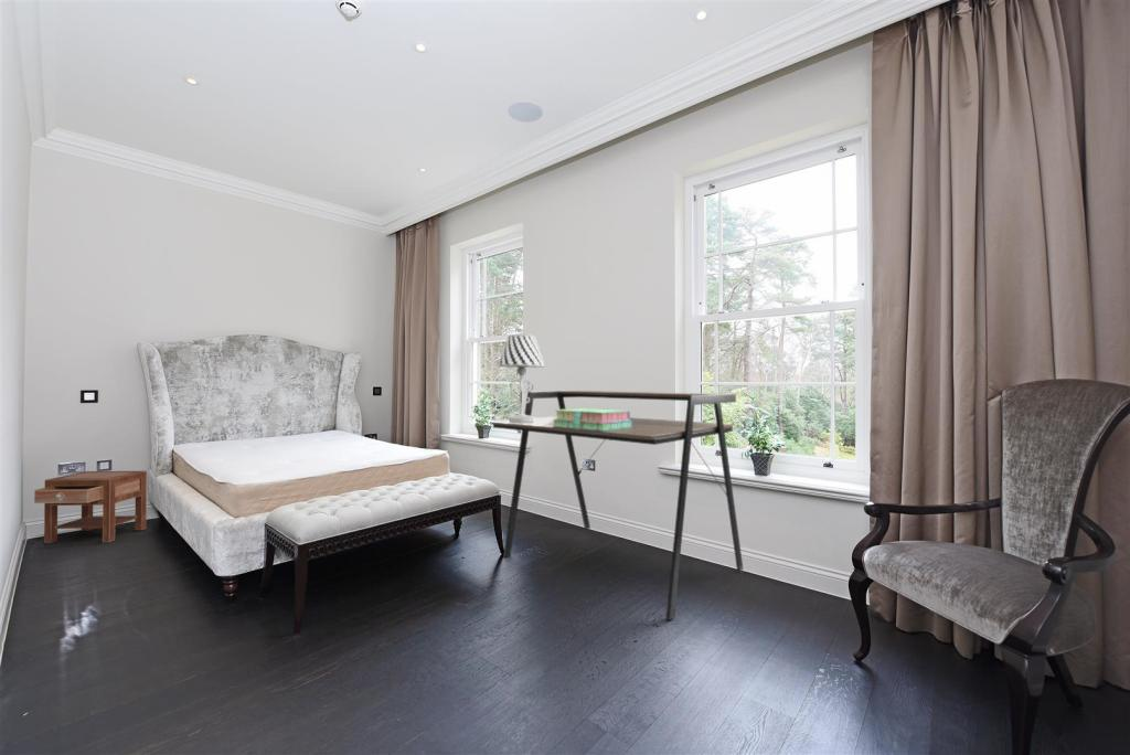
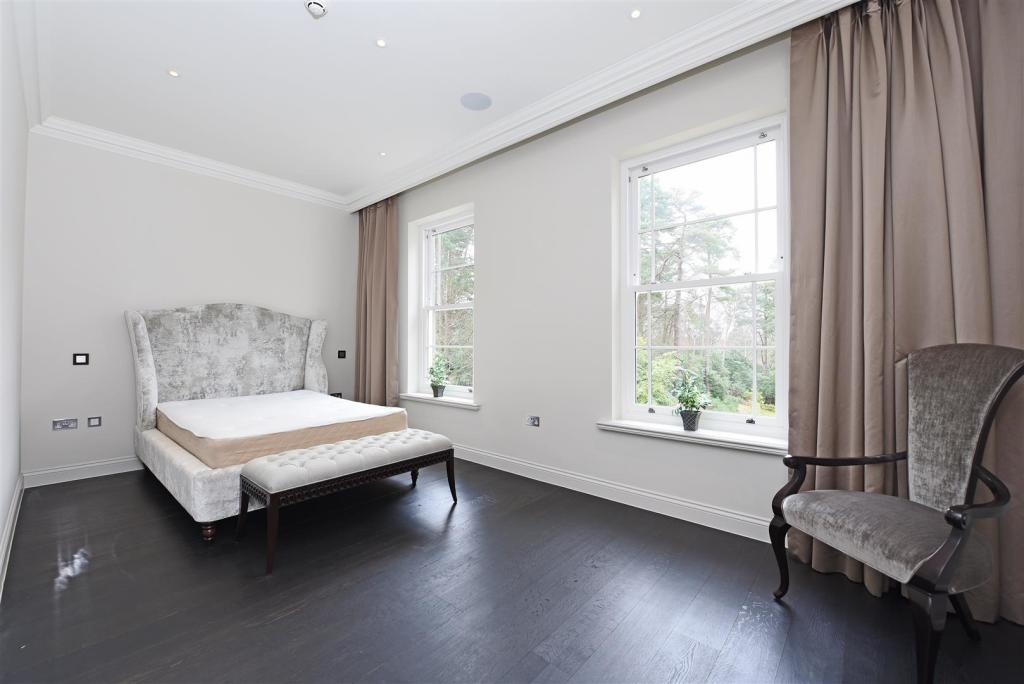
- nightstand [33,470,148,544]
- stack of books [553,407,632,430]
- table lamp [497,333,546,423]
- desk [489,390,745,621]
